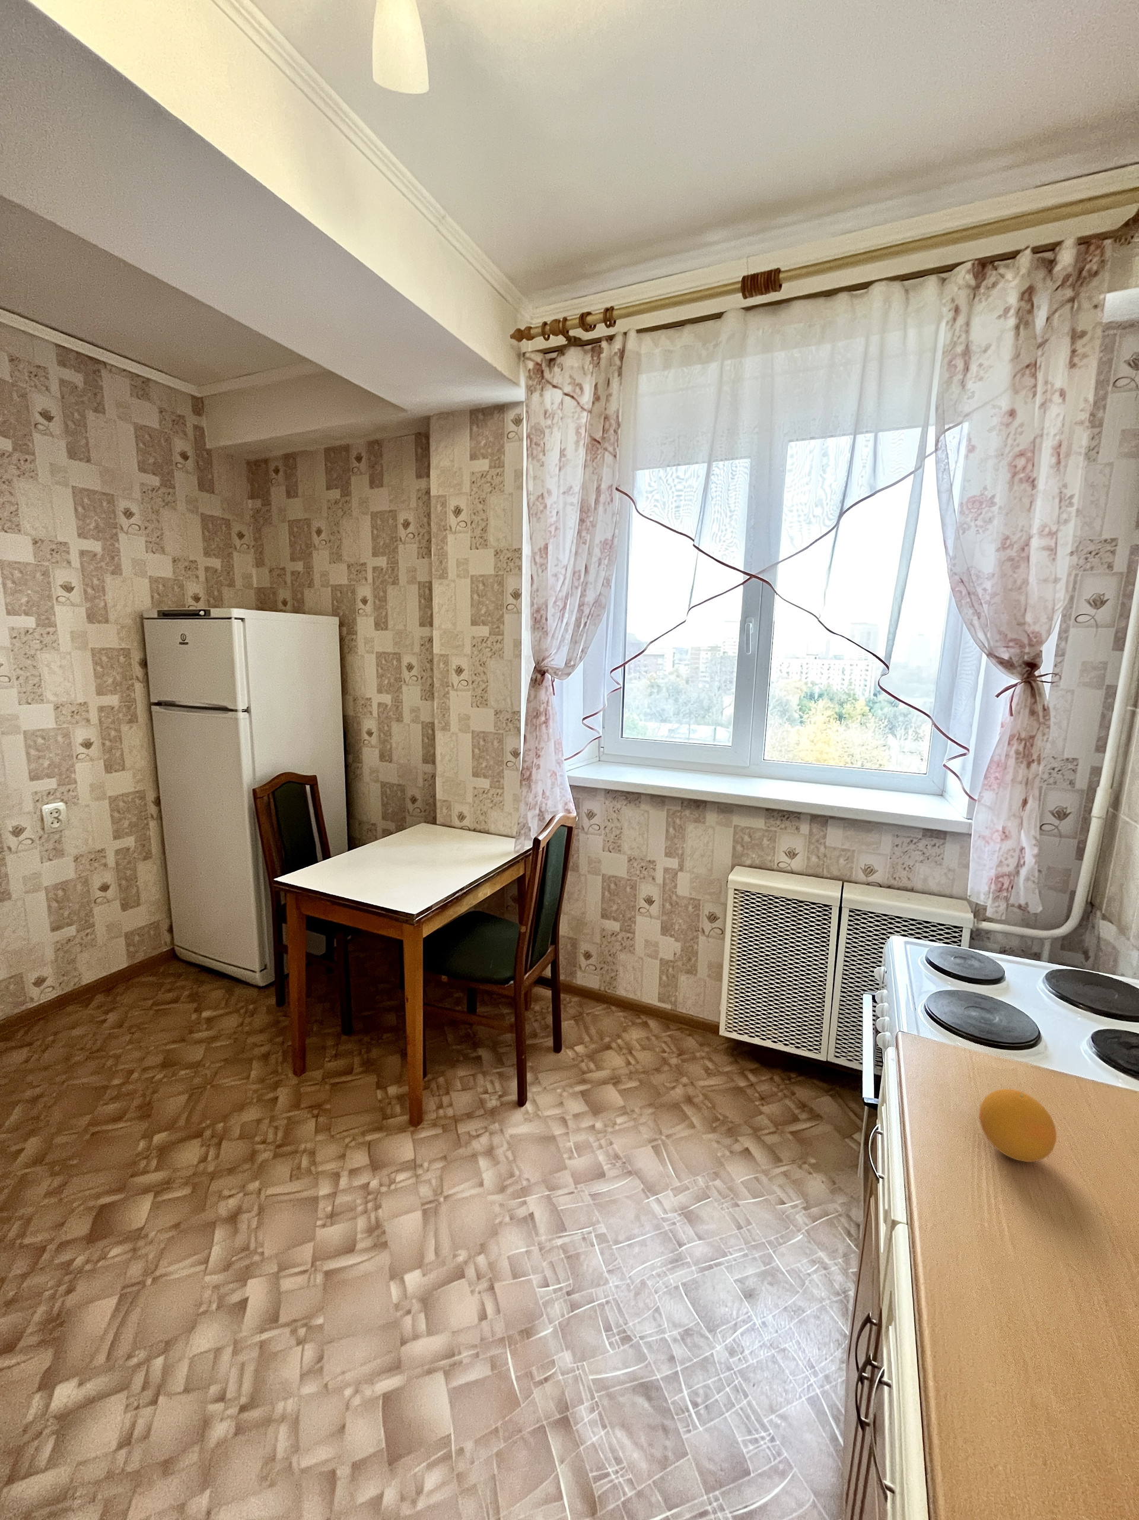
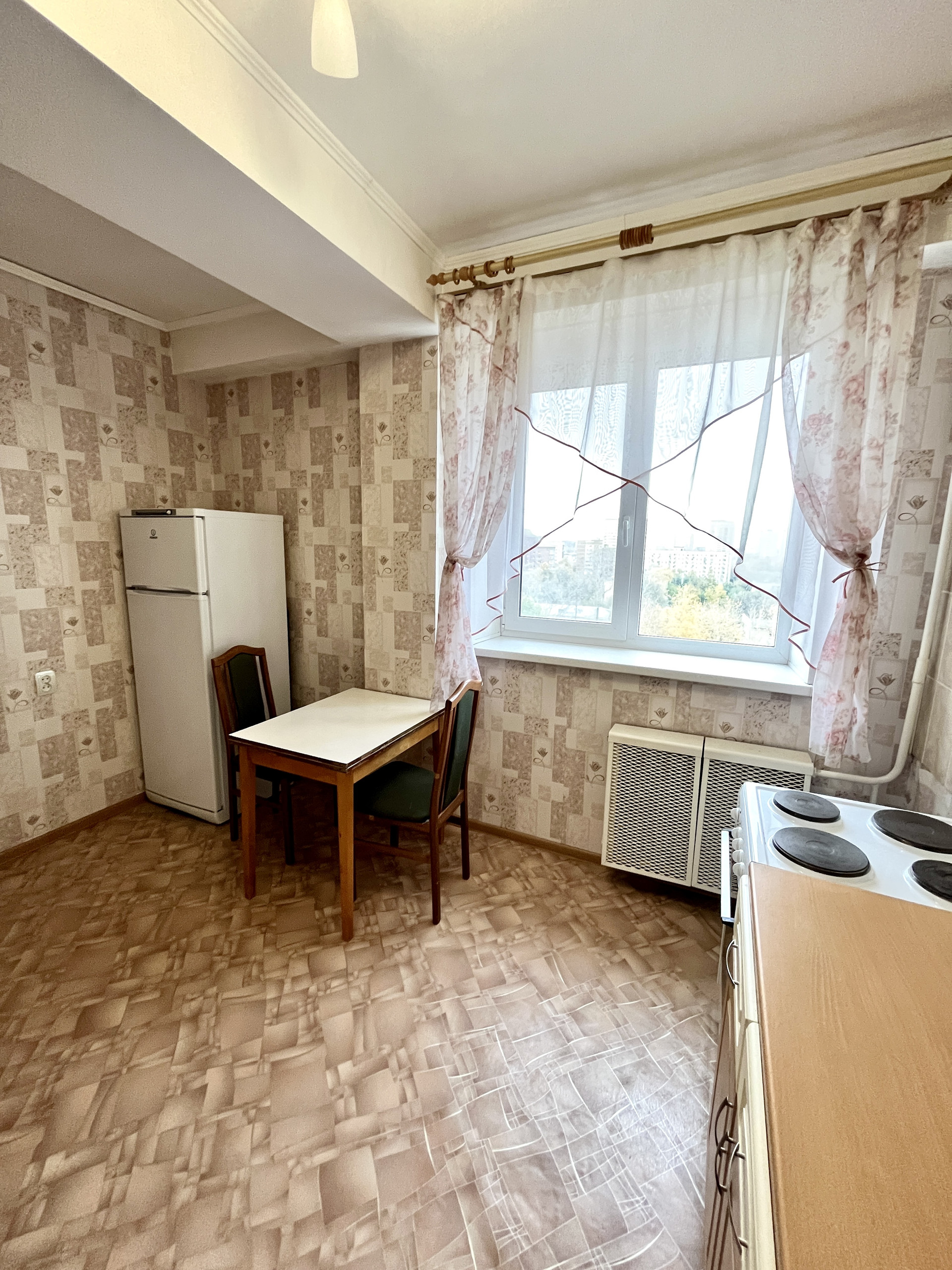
- fruit [979,1088,1058,1162]
